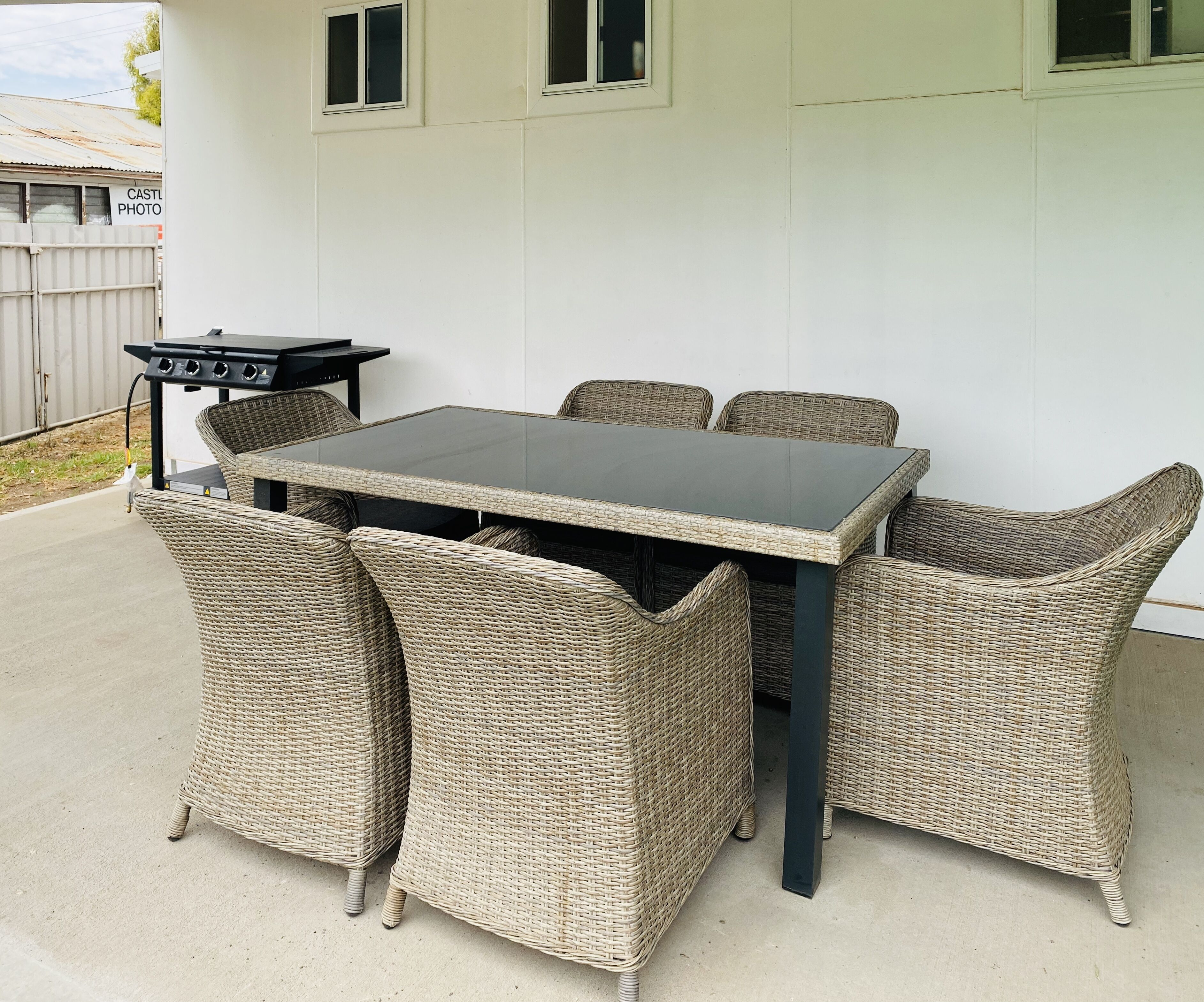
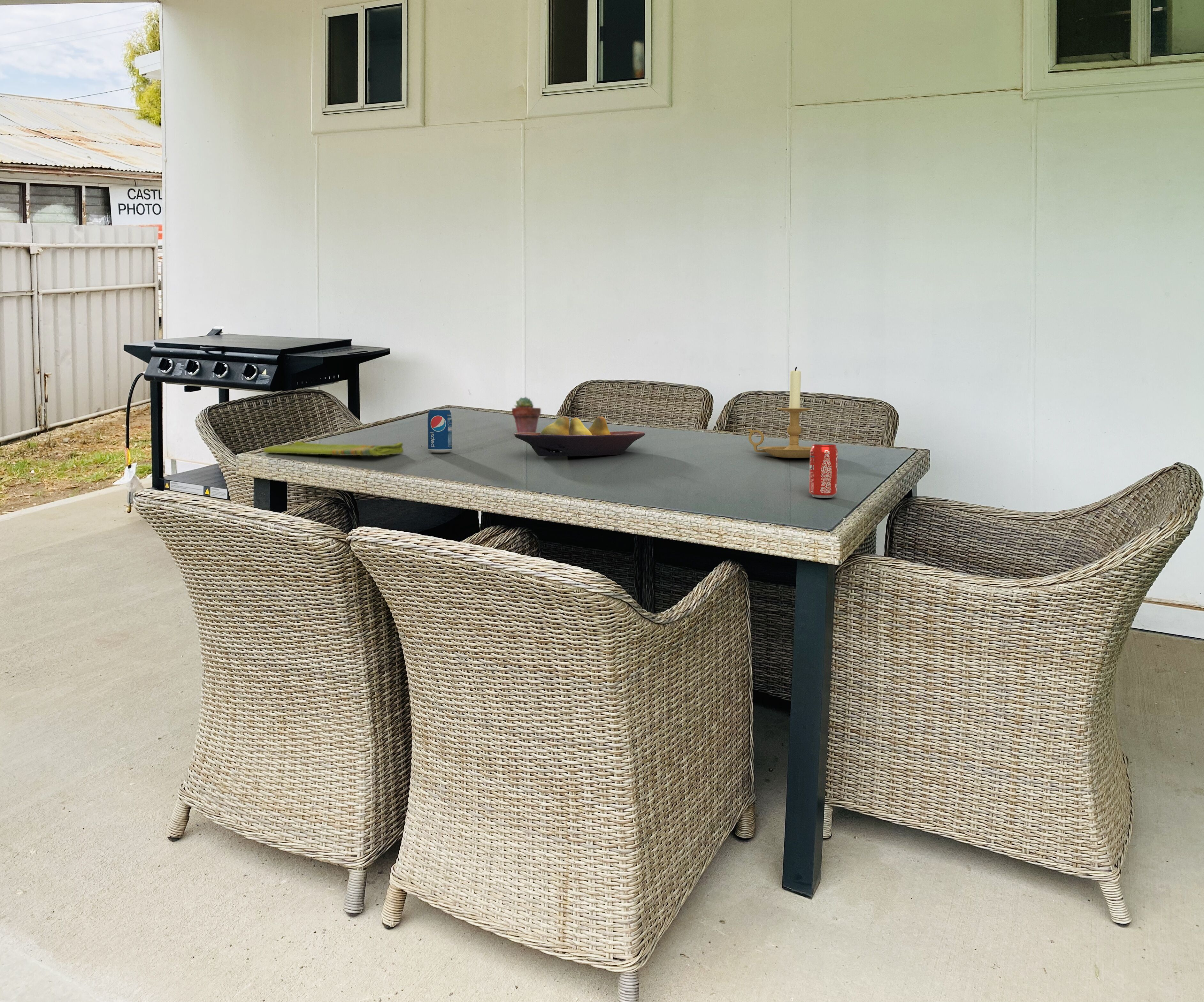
+ dish towel [264,441,404,456]
+ candle holder [747,367,813,458]
+ fruit bowl [514,416,645,457]
+ beverage can [427,409,452,453]
+ beverage can [809,444,839,498]
+ potted succulent [511,396,541,433]
